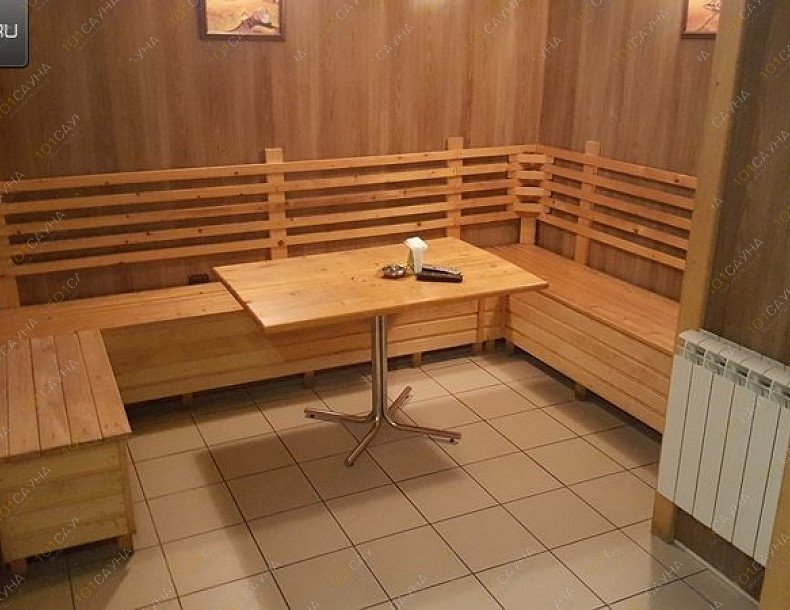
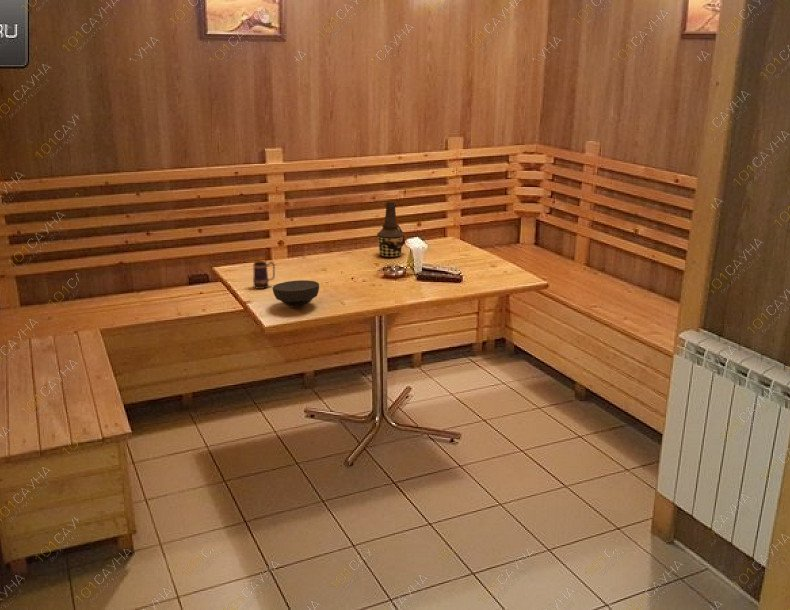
+ bowl [272,279,320,309]
+ bottle [376,201,407,258]
+ mug [252,260,276,290]
